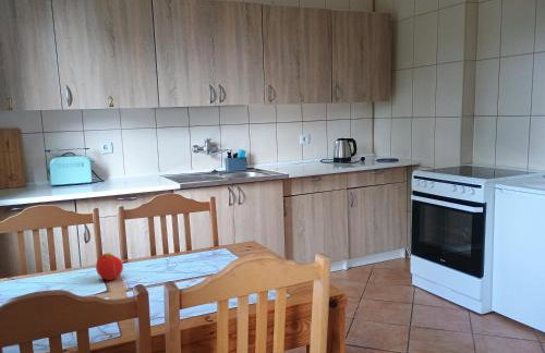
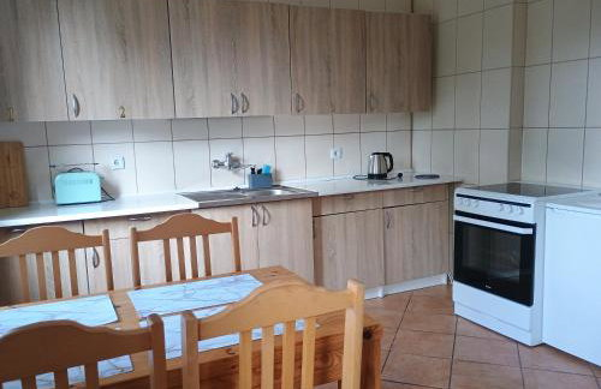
- fruit [95,252,124,281]
